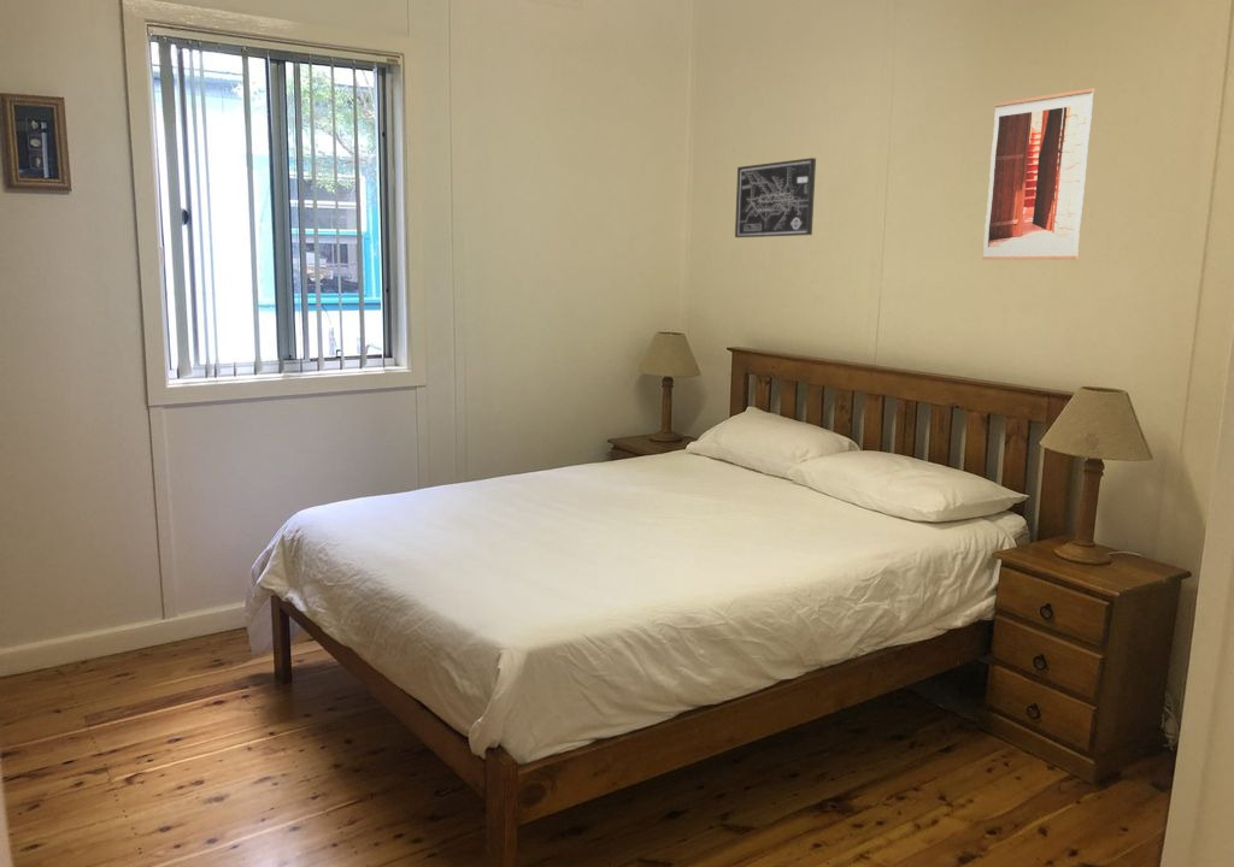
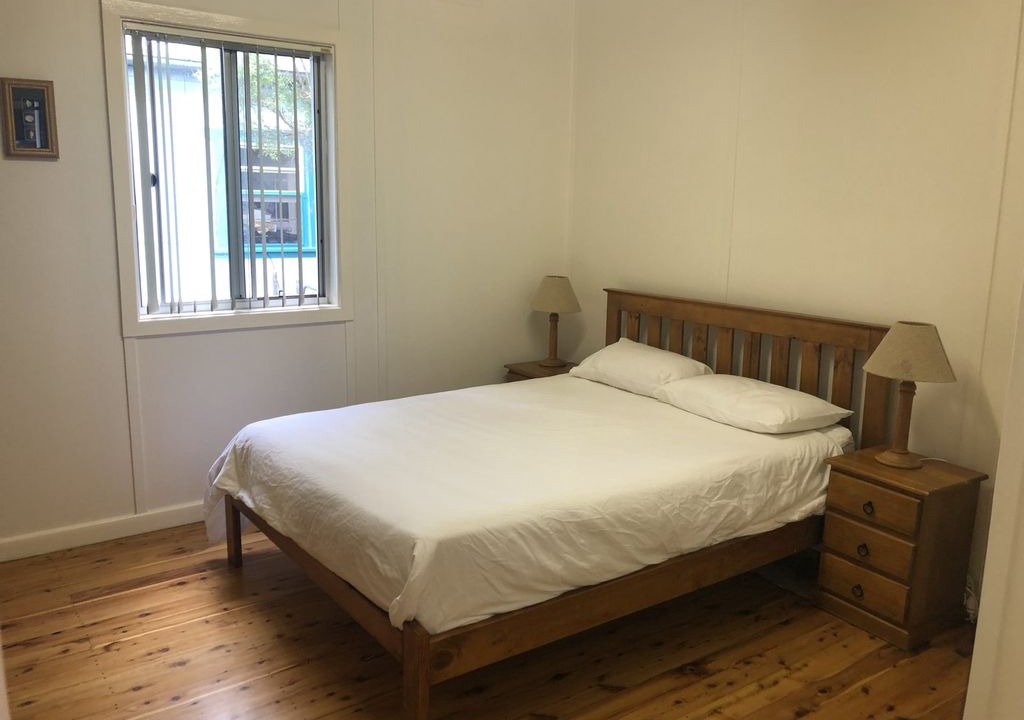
- wall art [734,157,817,238]
- wall art [981,87,1095,261]
